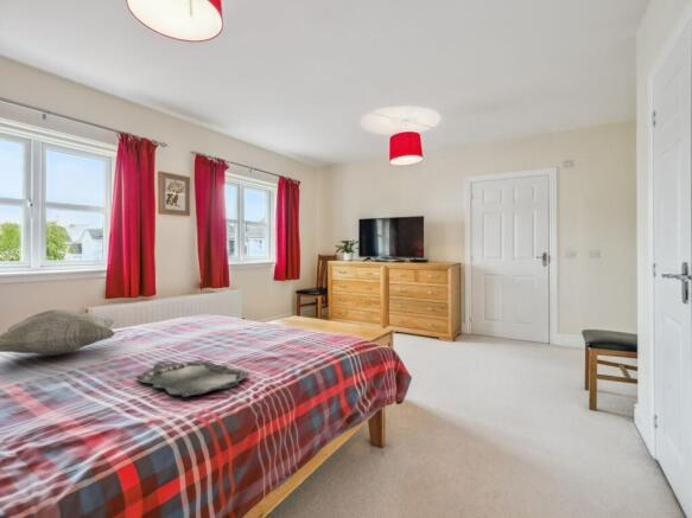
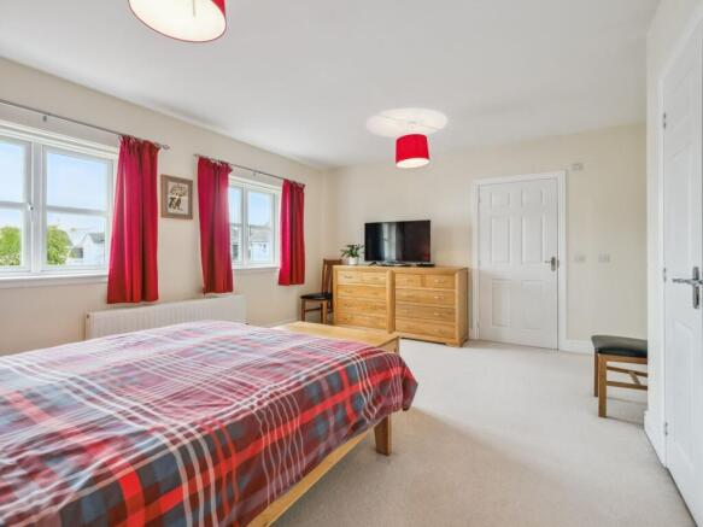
- decorative pillow [0,308,118,357]
- serving tray [134,359,250,398]
